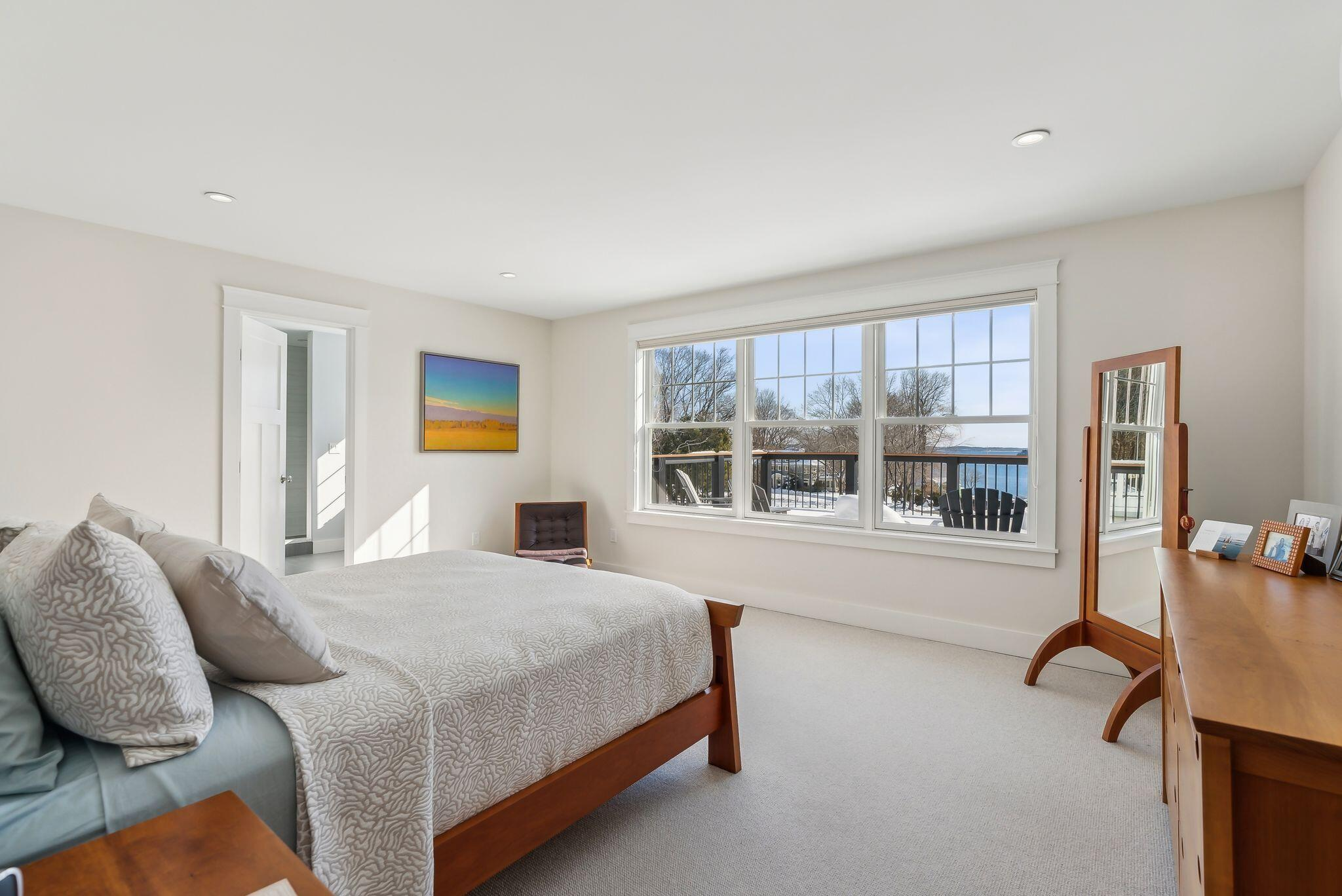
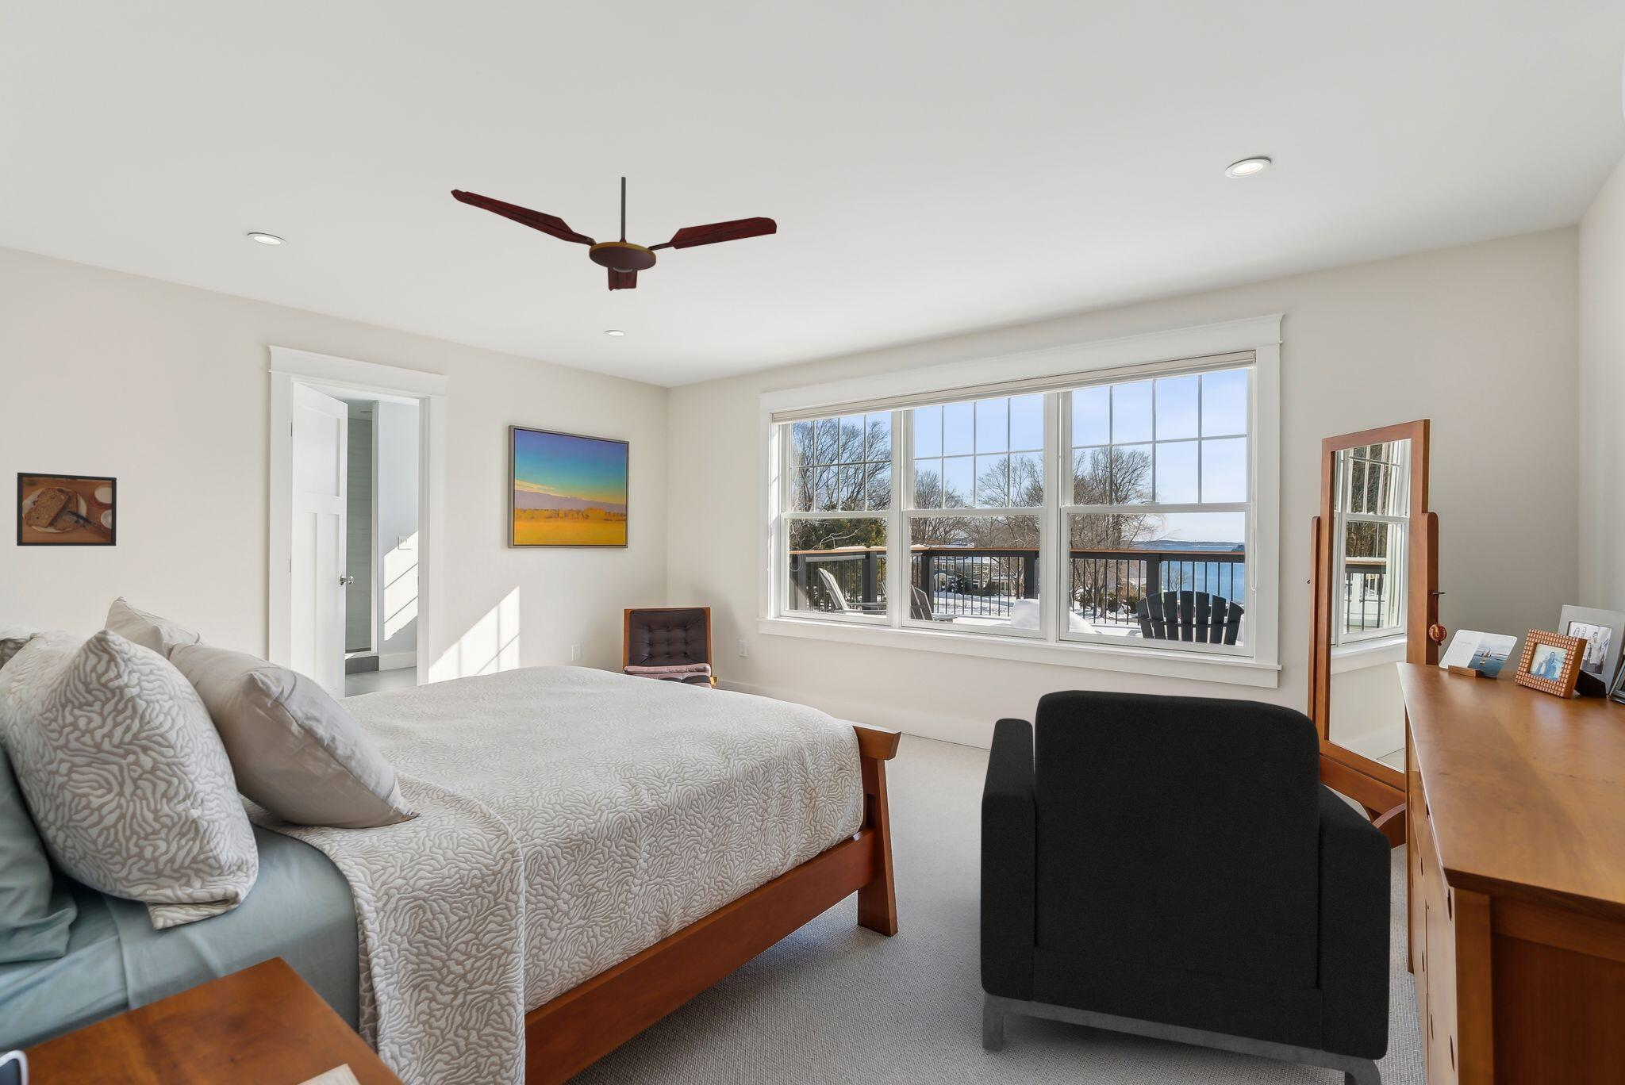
+ armchair [980,689,1391,1085]
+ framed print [16,472,117,546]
+ ceiling fan [450,176,777,292]
